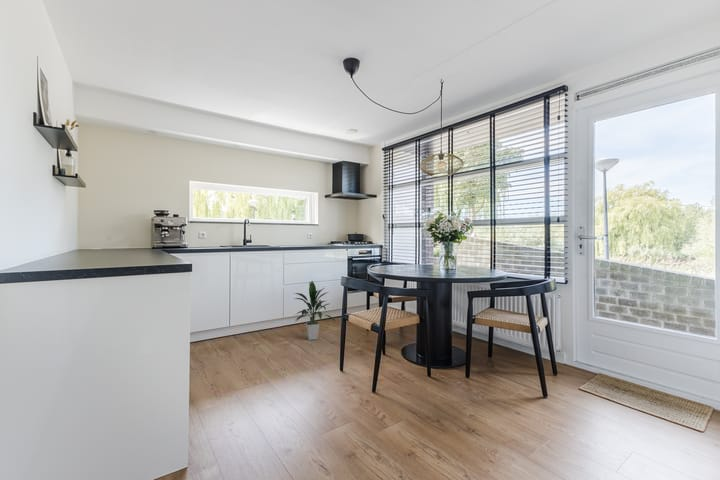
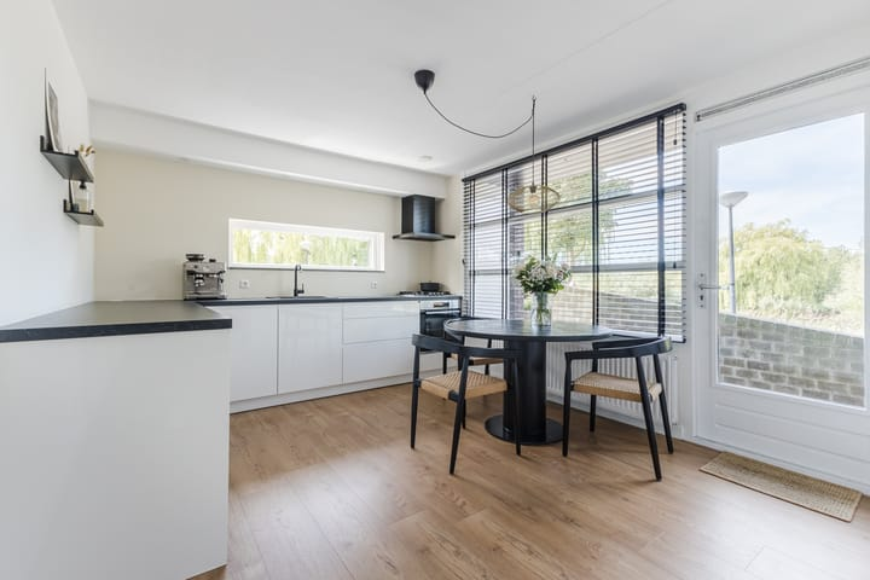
- indoor plant [293,280,337,341]
